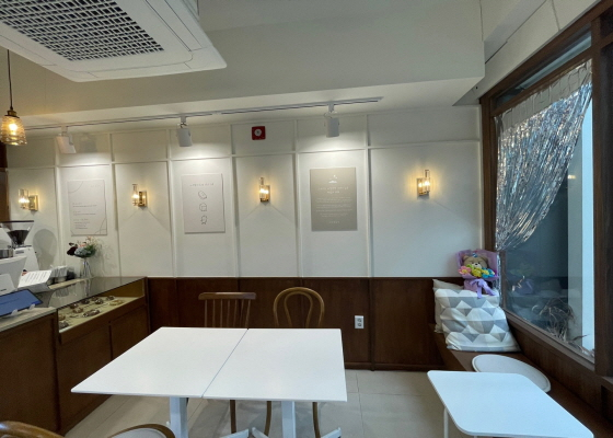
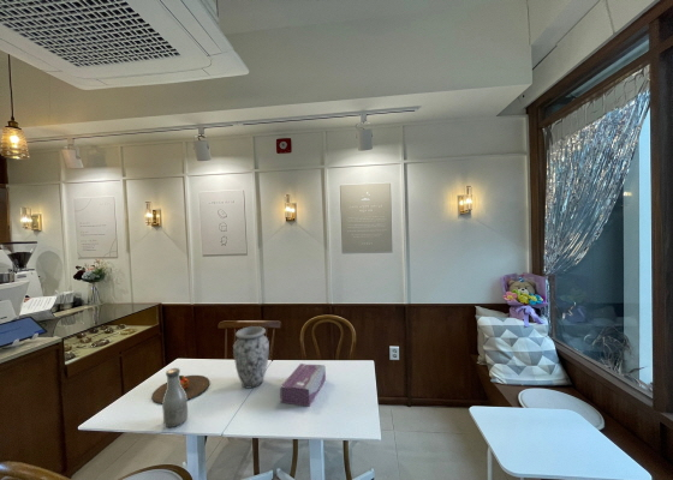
+ vase [232,325,270,390]
+ tissue box [279,362,327,408]
+ bottle [161,367,189,428]
+ plate [150,374,210,404]
